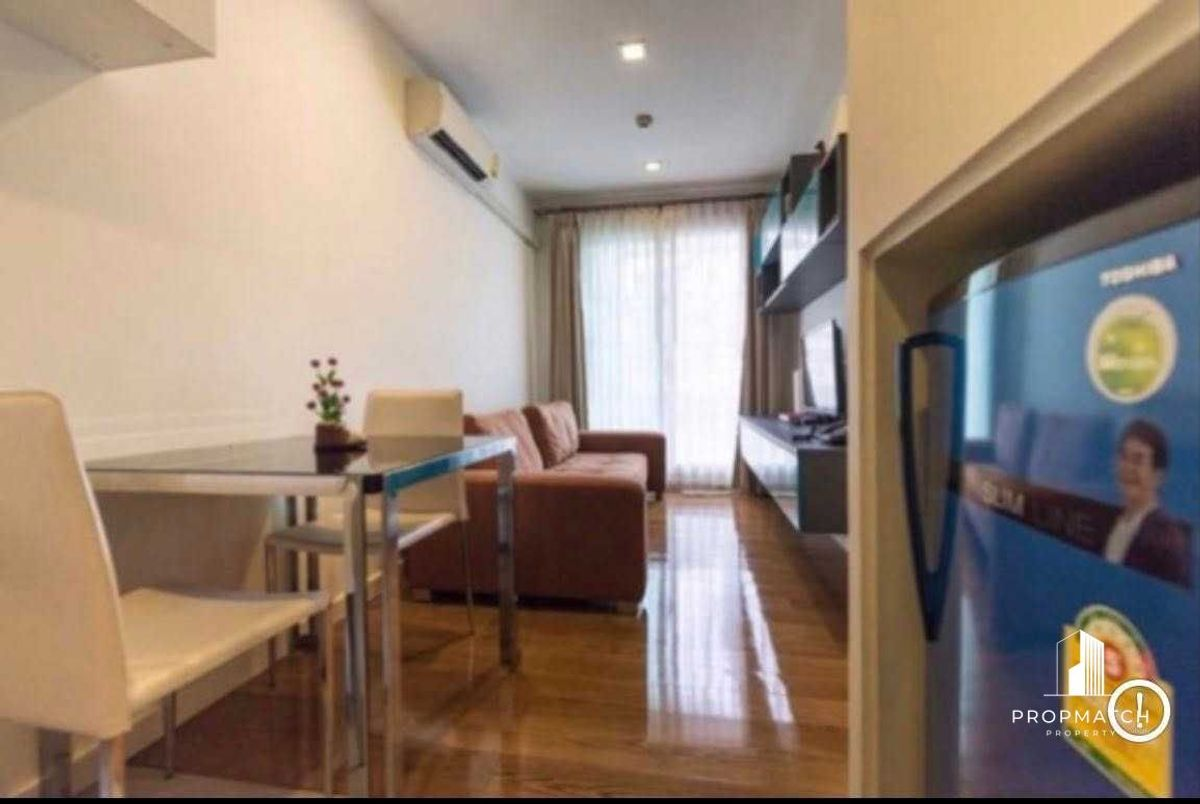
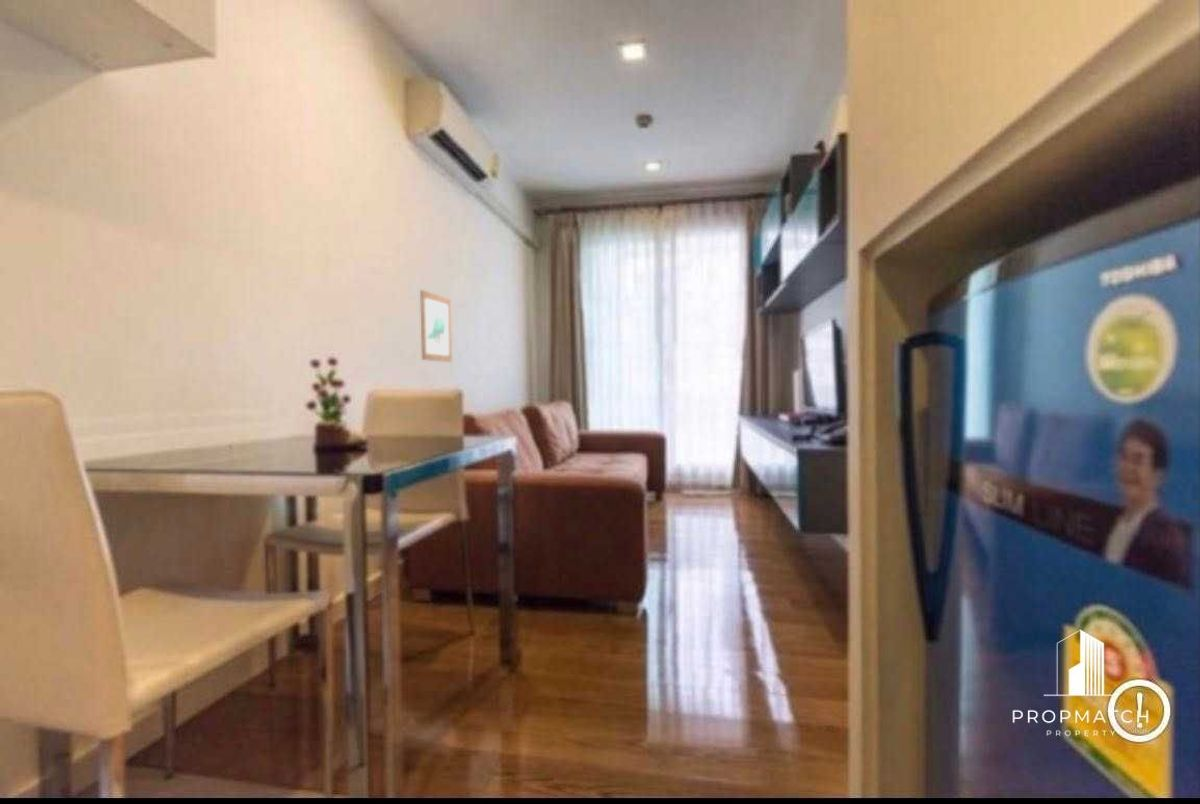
+ wall art [419,289,453,363]
